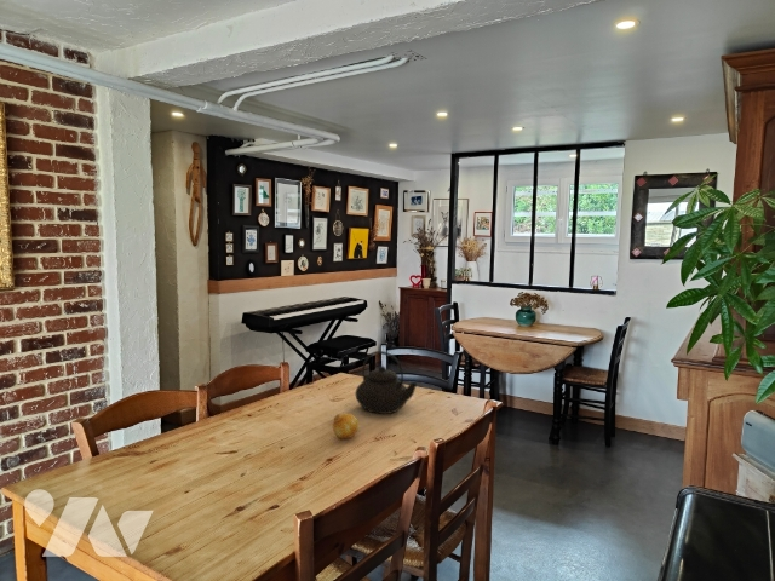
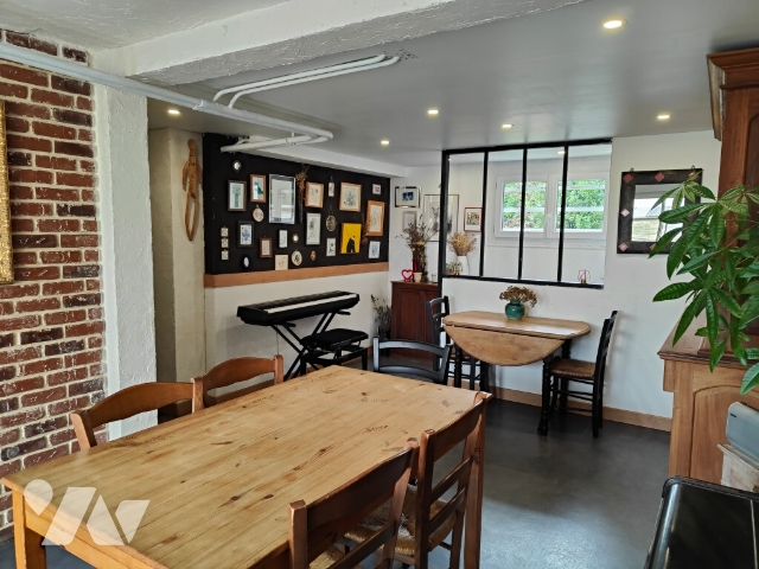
- fruit [332,413,360,441]
- teapot [354,350,418,415]
